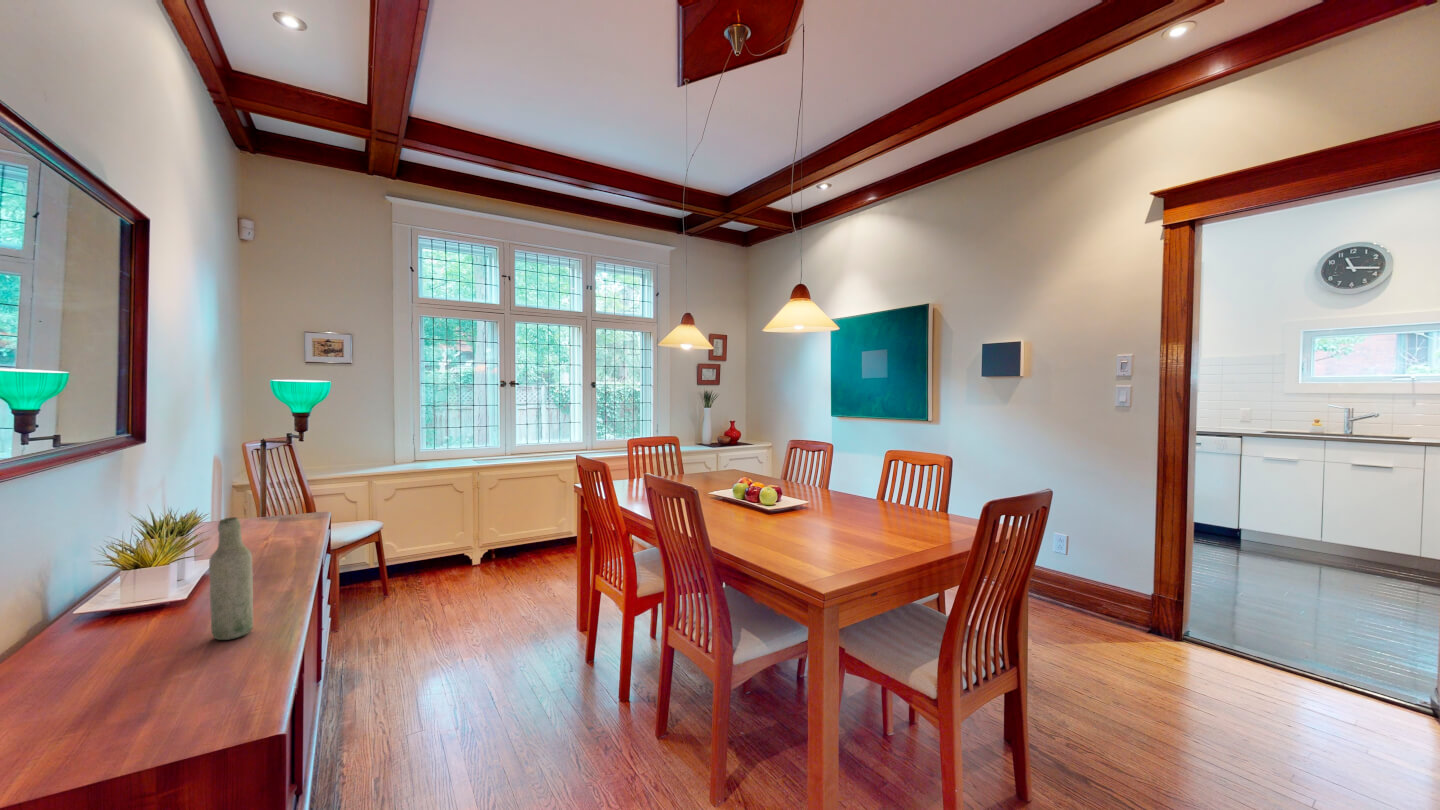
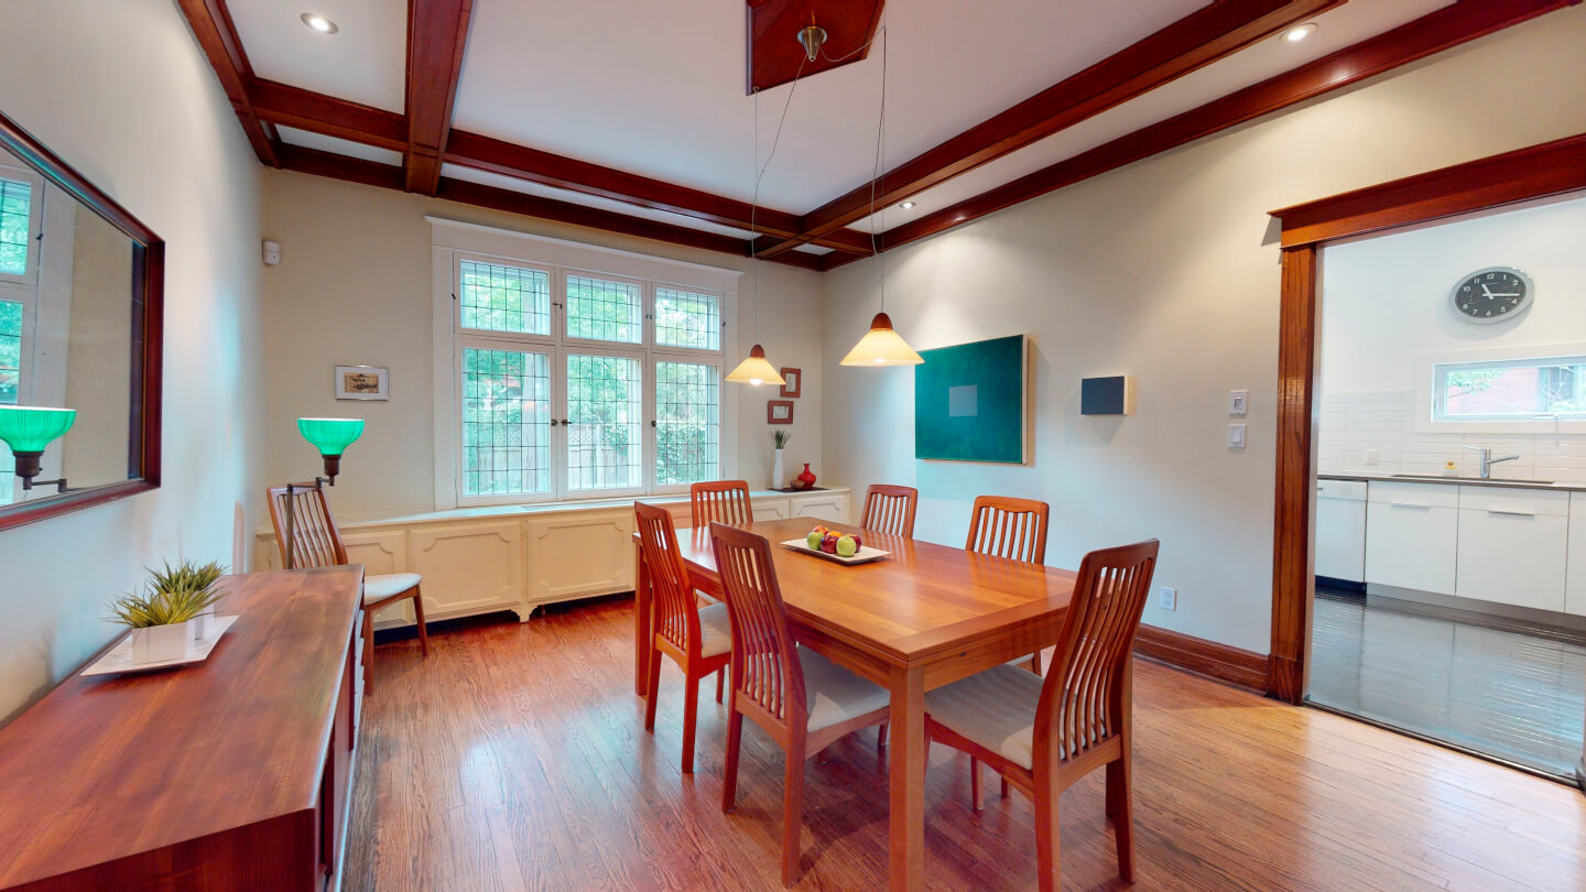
- bottle [208,516,254,641]
